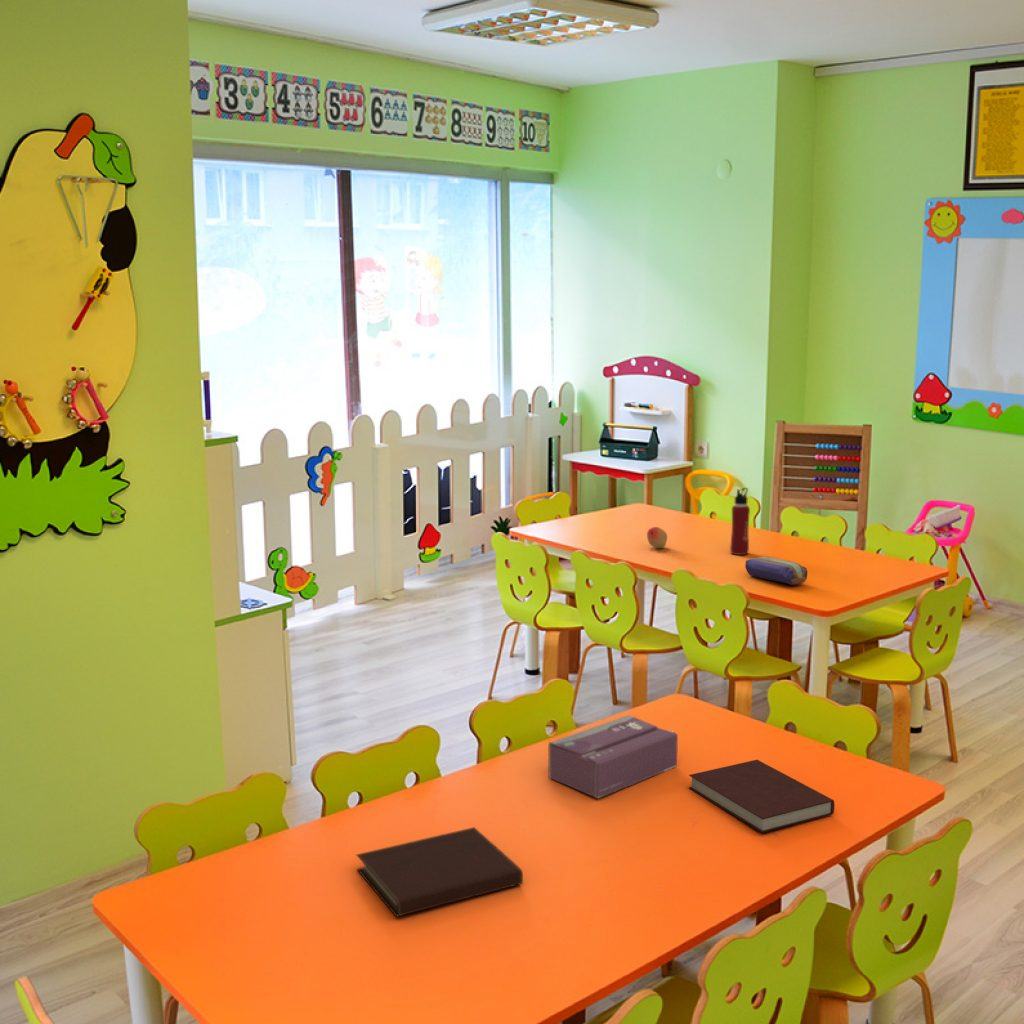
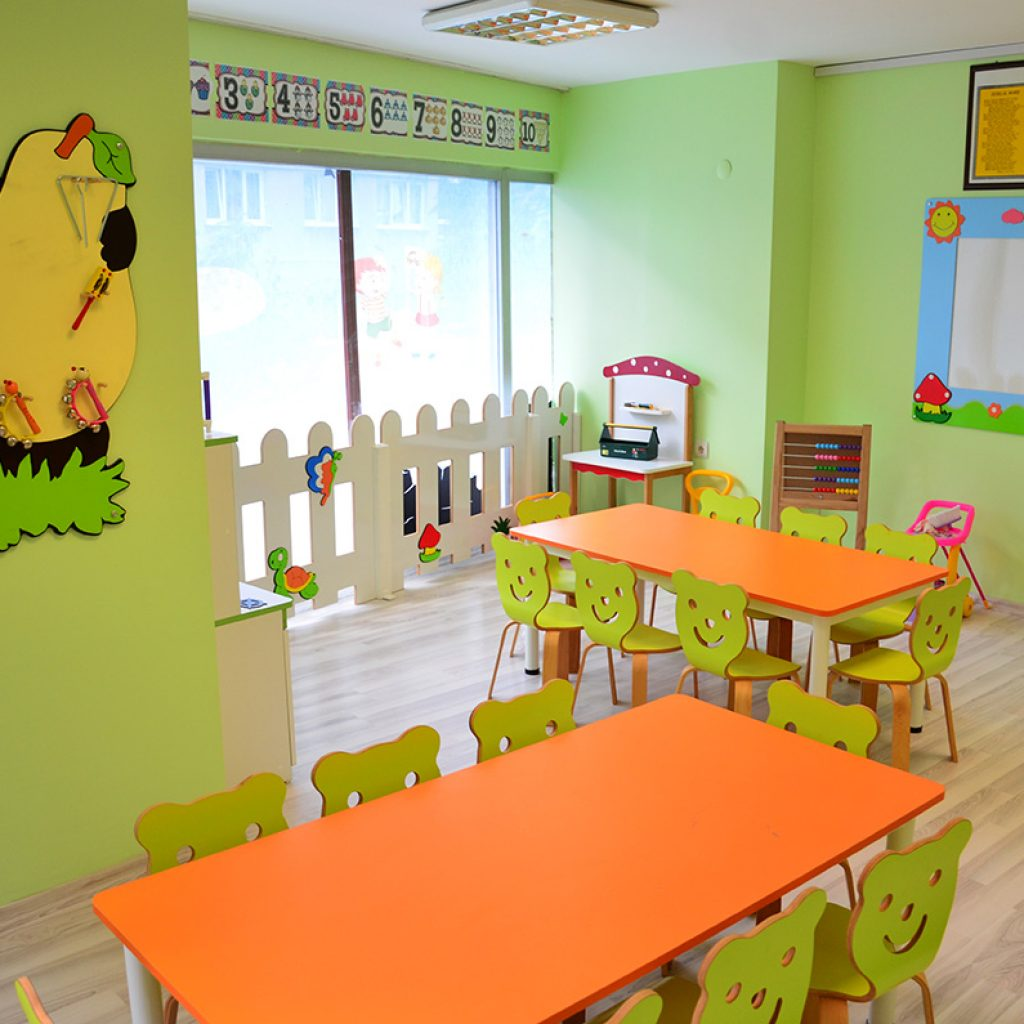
- water bottle [729,487,751,556]
- notebook [688,759,836,834]
- notebook [356,826,524,918]
- tissue box [548,714,679,799]
- fruit [646,526,668,549]
- pencil case [744,556,808,586]
